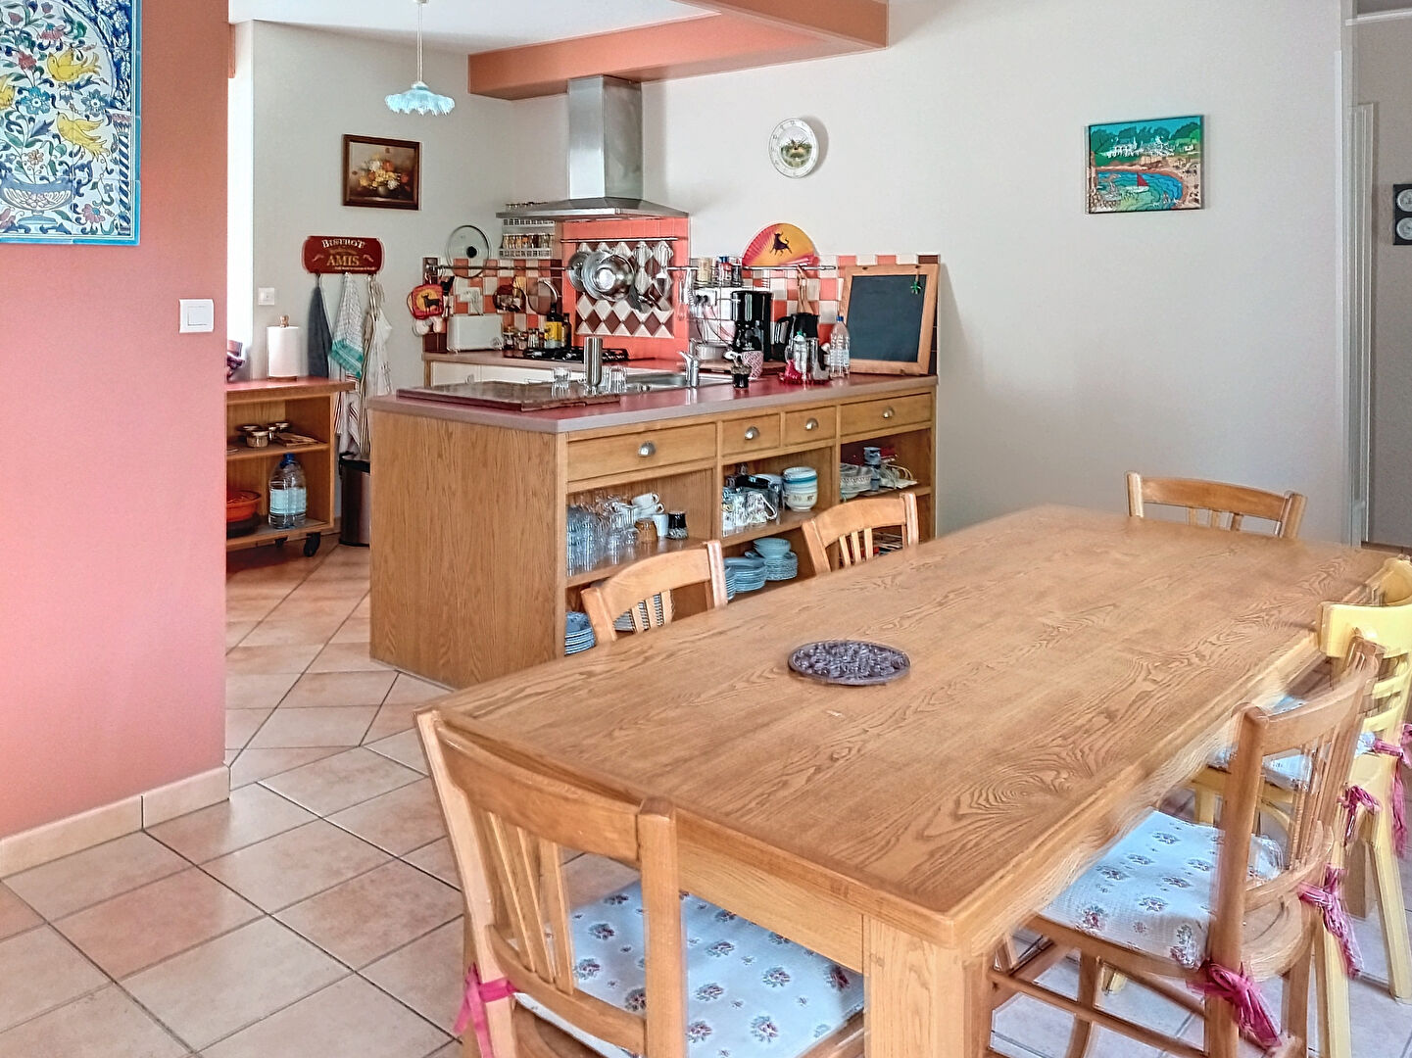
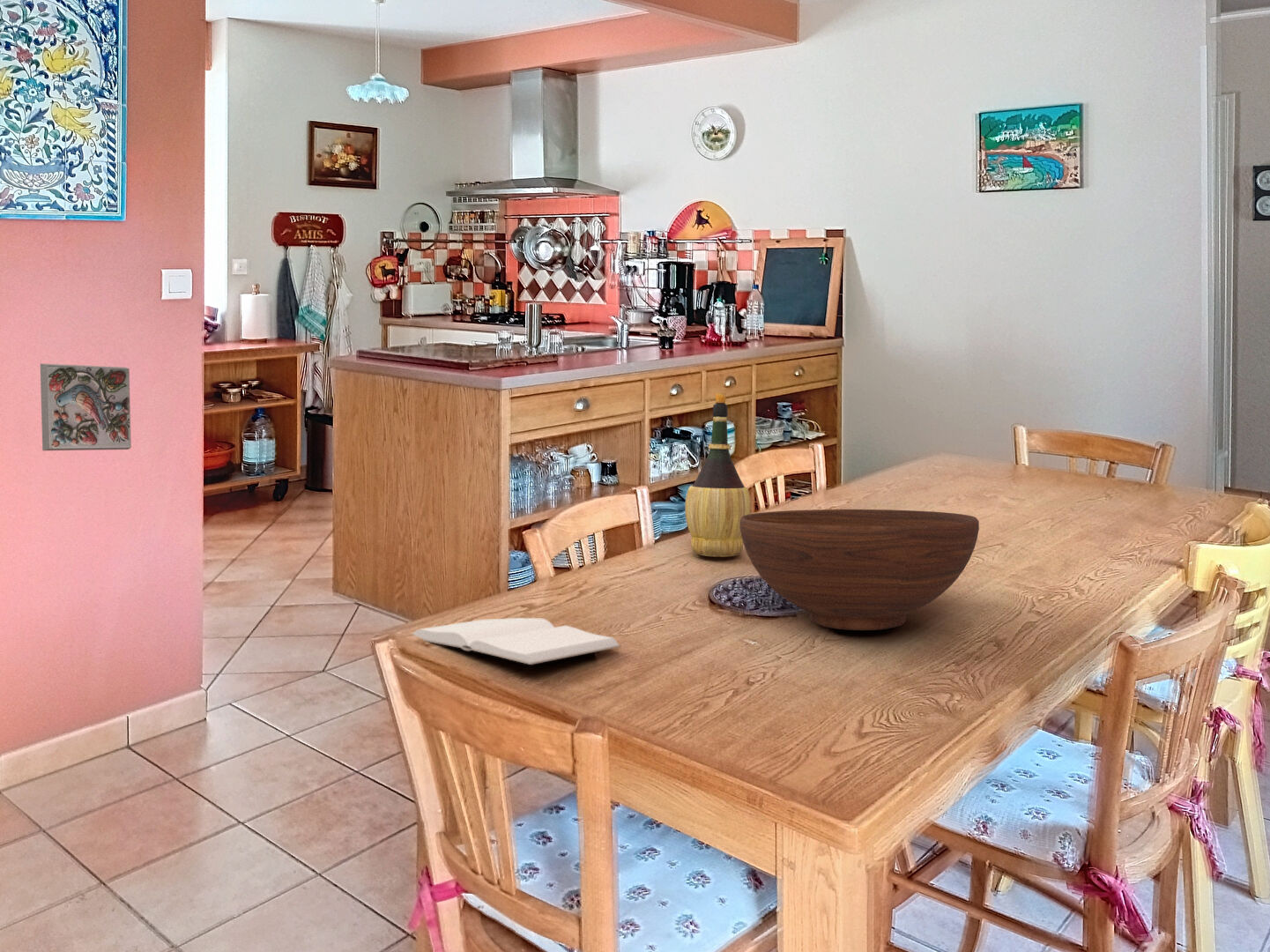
+ decorative tile [40,362,132,451]
+ fruit bowl [739,509,980,631]
+ book [412,617,622,666]
+ wine bottle [684,391,752,558]
